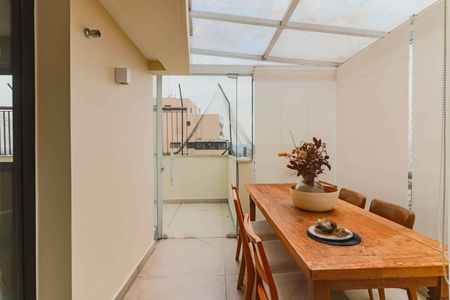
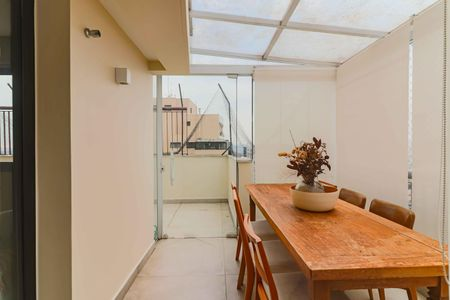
- plate [305,217,362,246]
